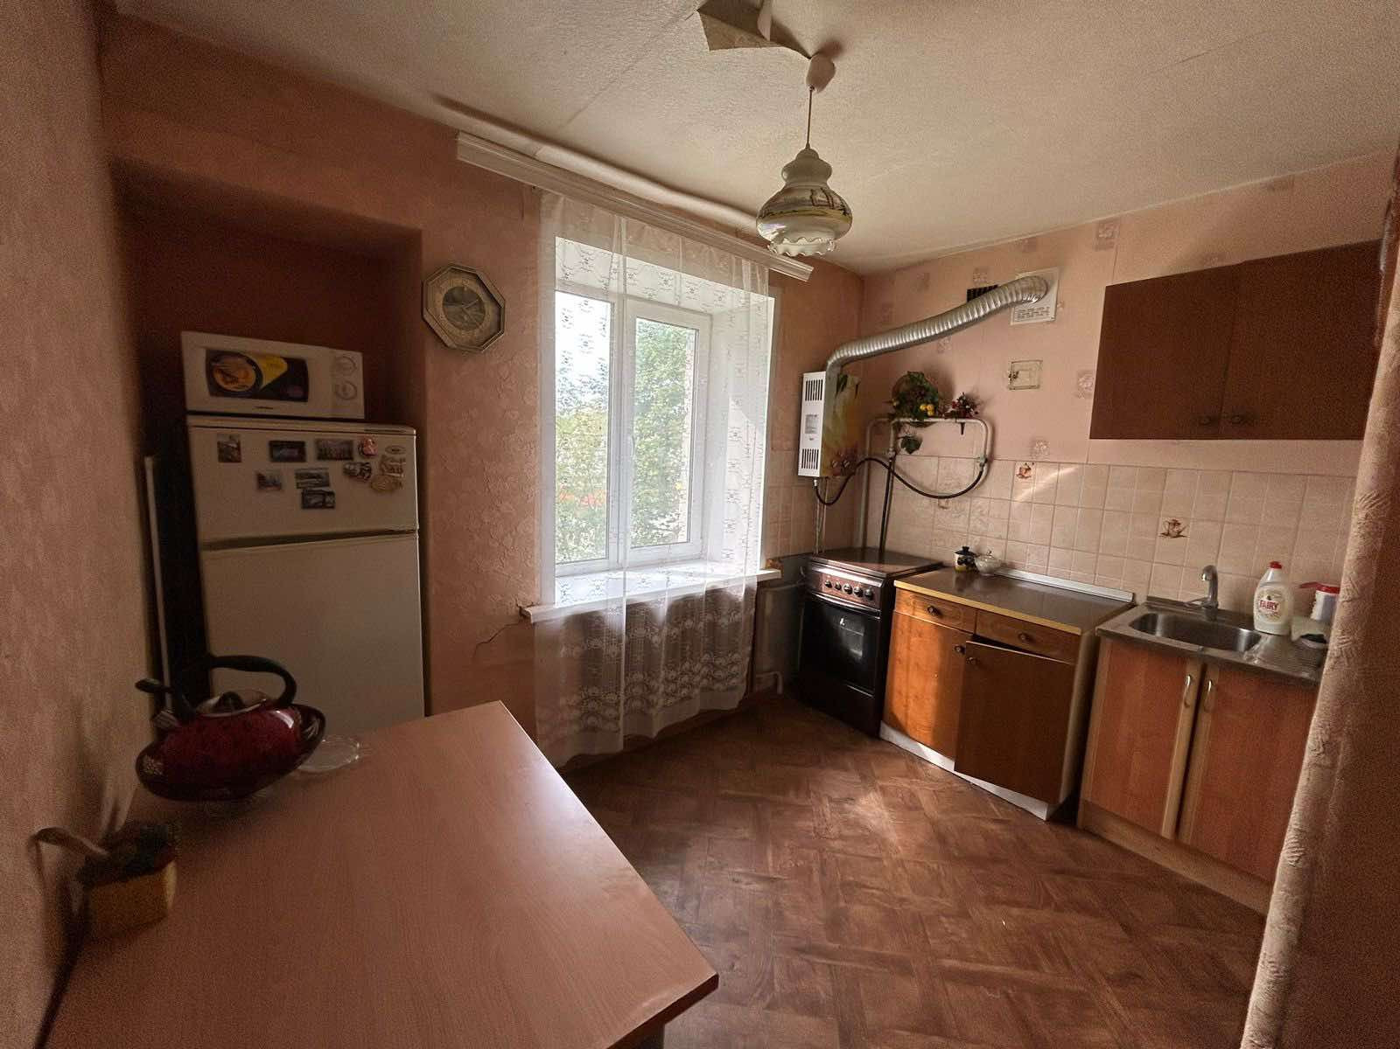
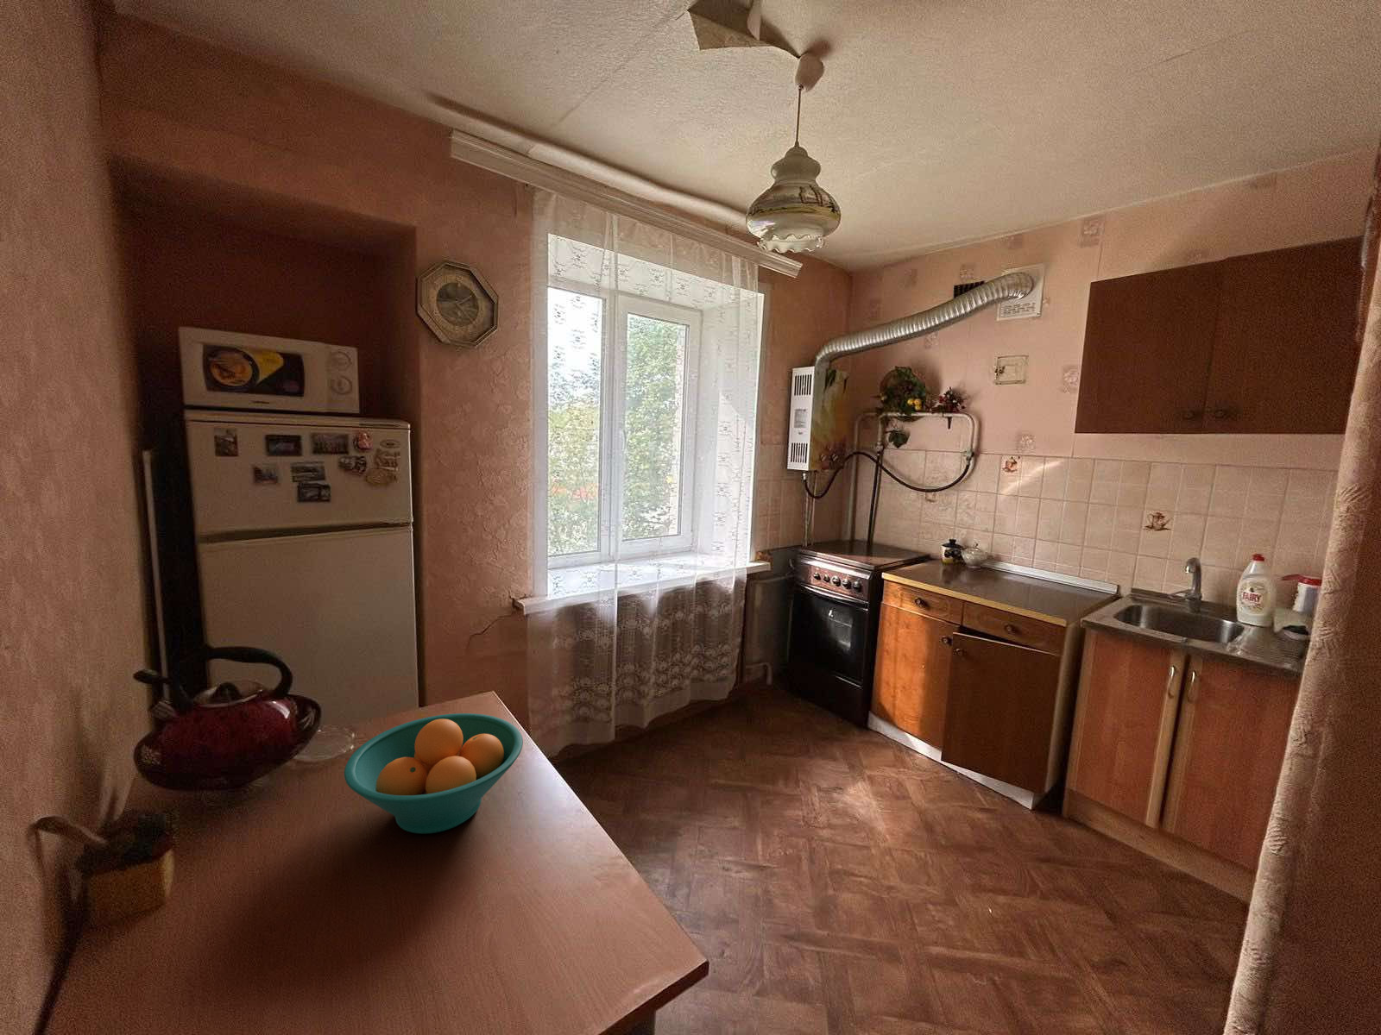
+ fruit bowl [344,712,524,835]
